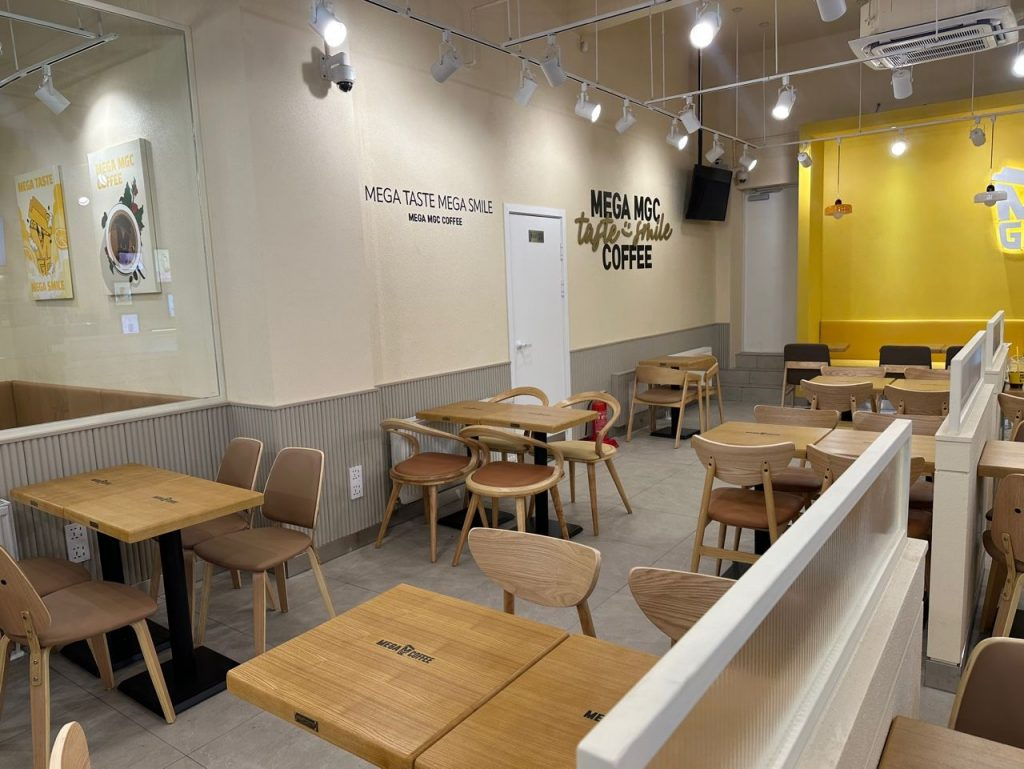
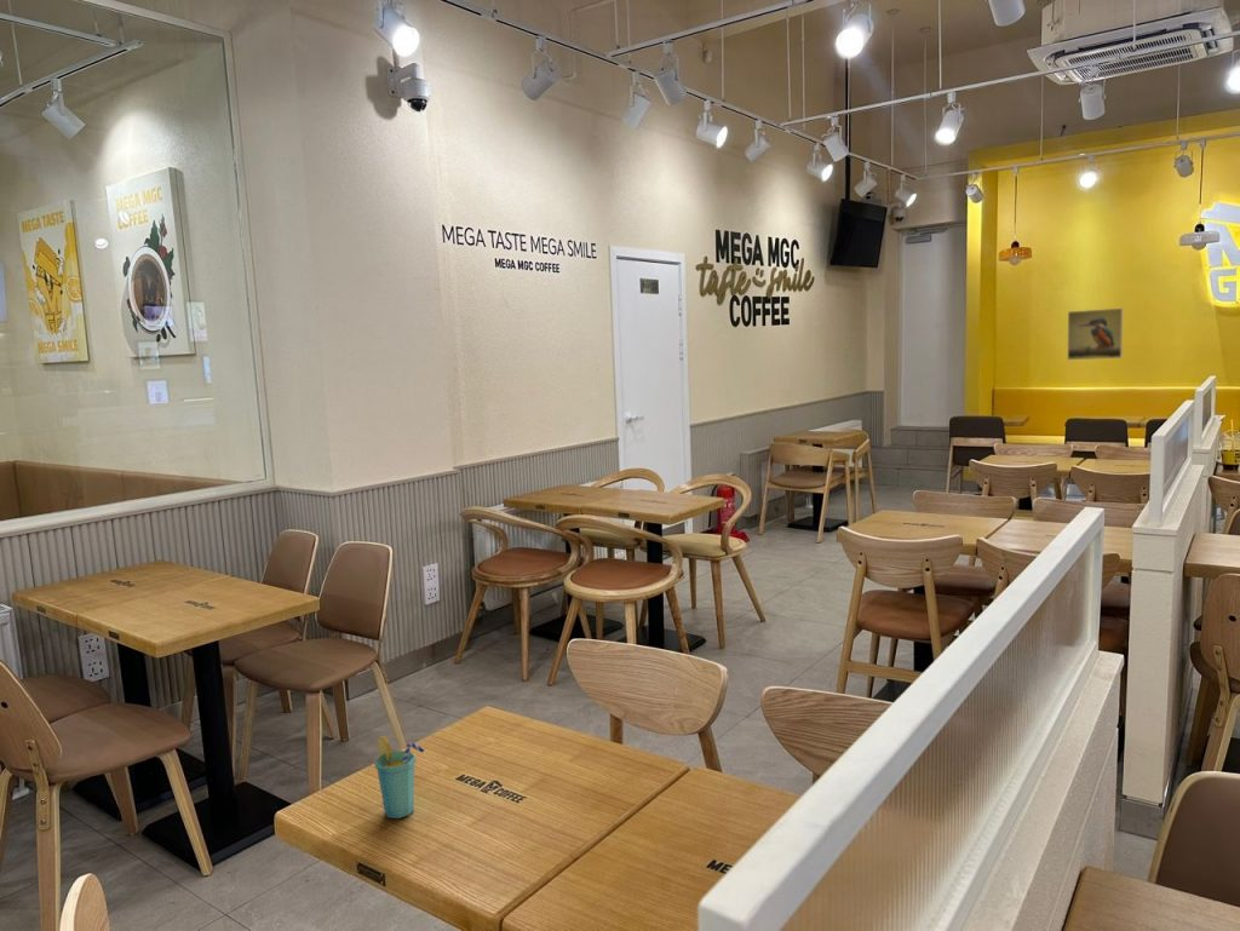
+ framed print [1067,308,1124,361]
+ cup [373,735,425,820]
